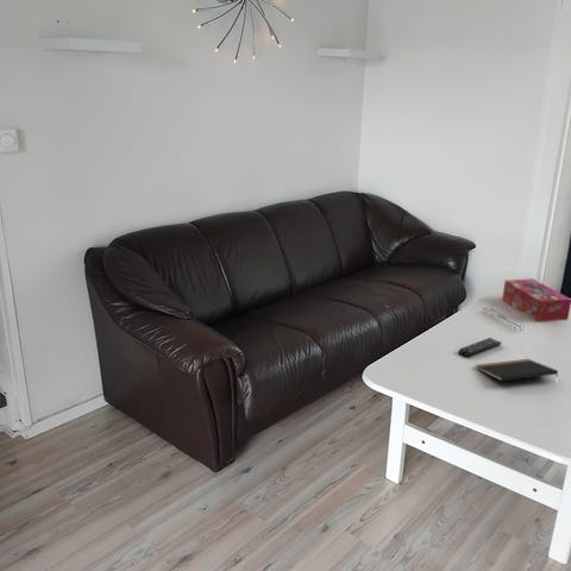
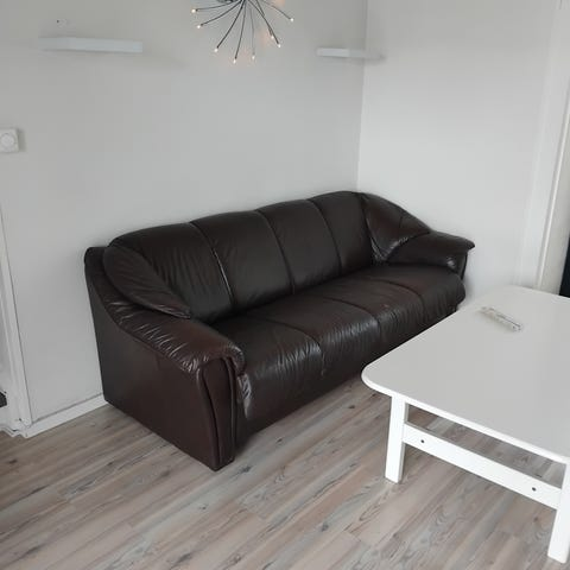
- remote control [457,337,503,359]
- tissue box [501,277,571,324]
- notepad [475,358,559,382]
